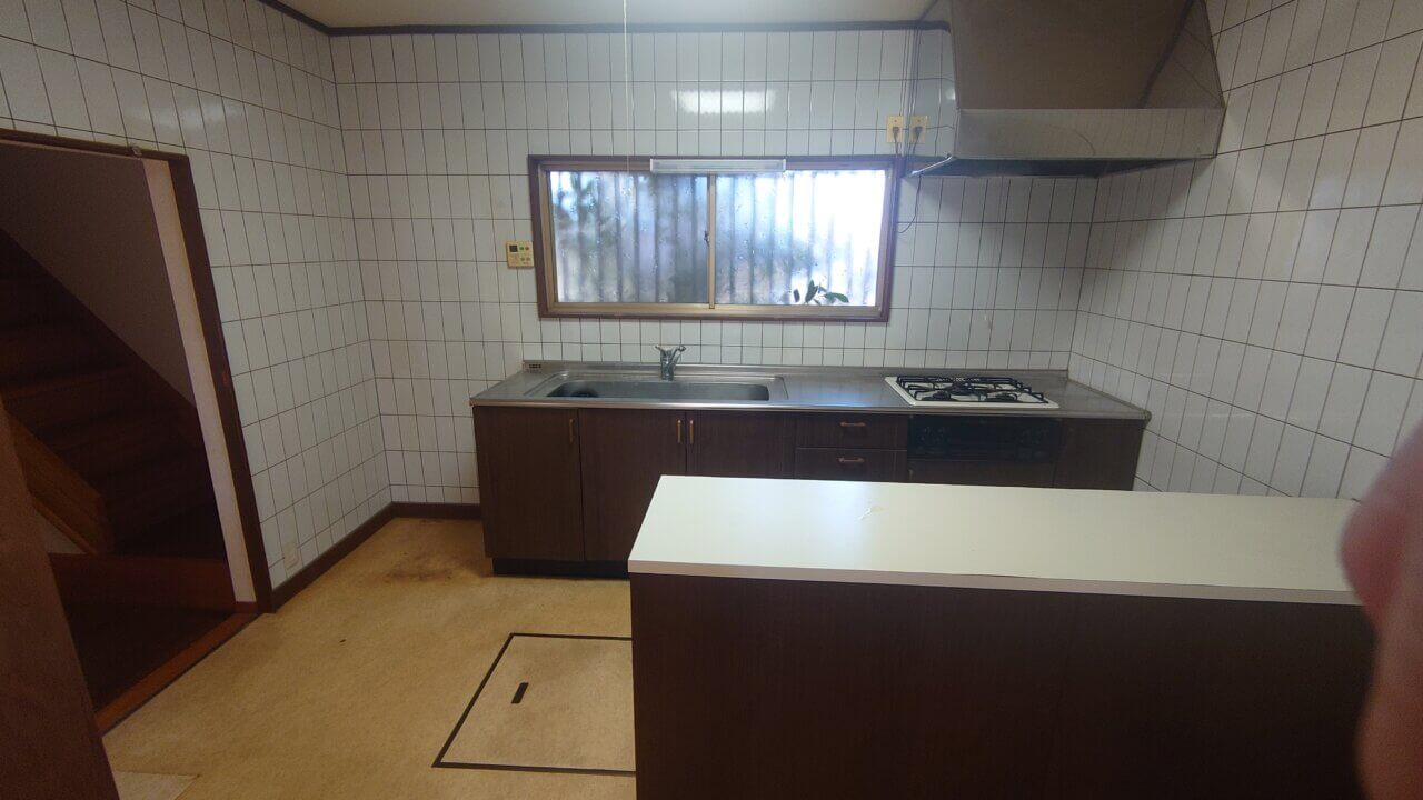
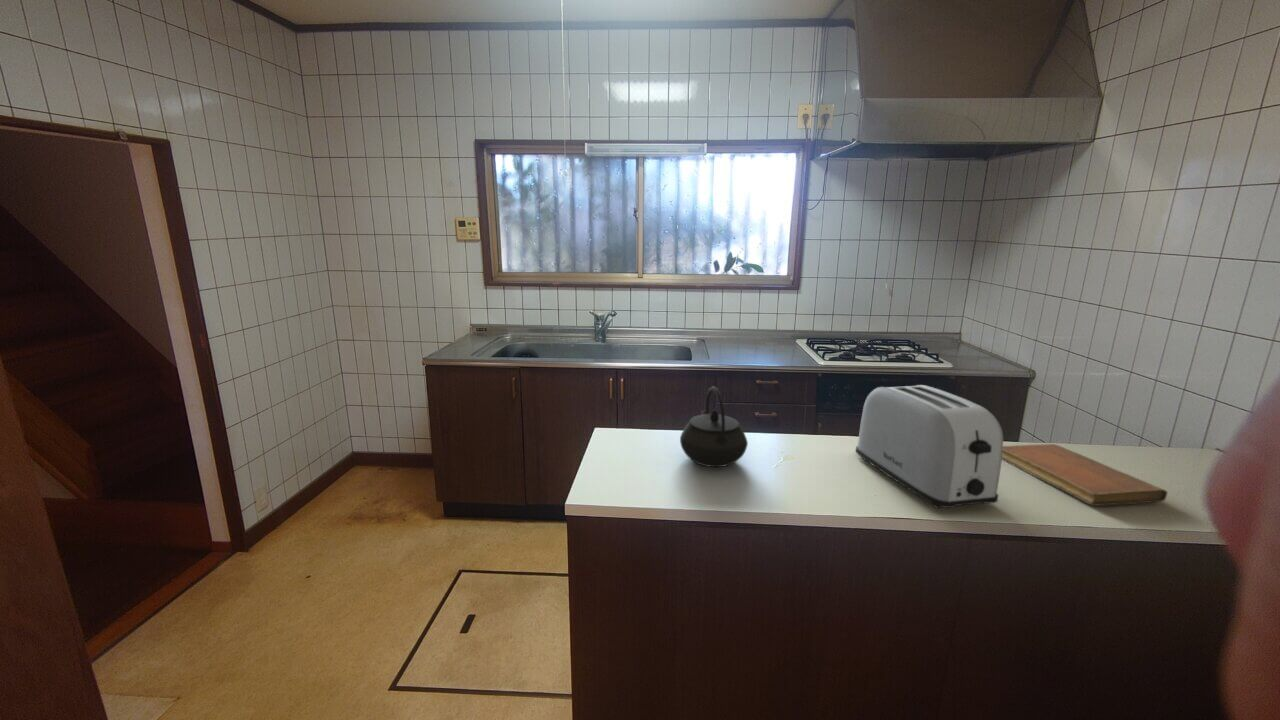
+ kettle [679,385,749,468]
+ toaster [854,384,1004,509]
+ notebook [1002,443,1168,507]
